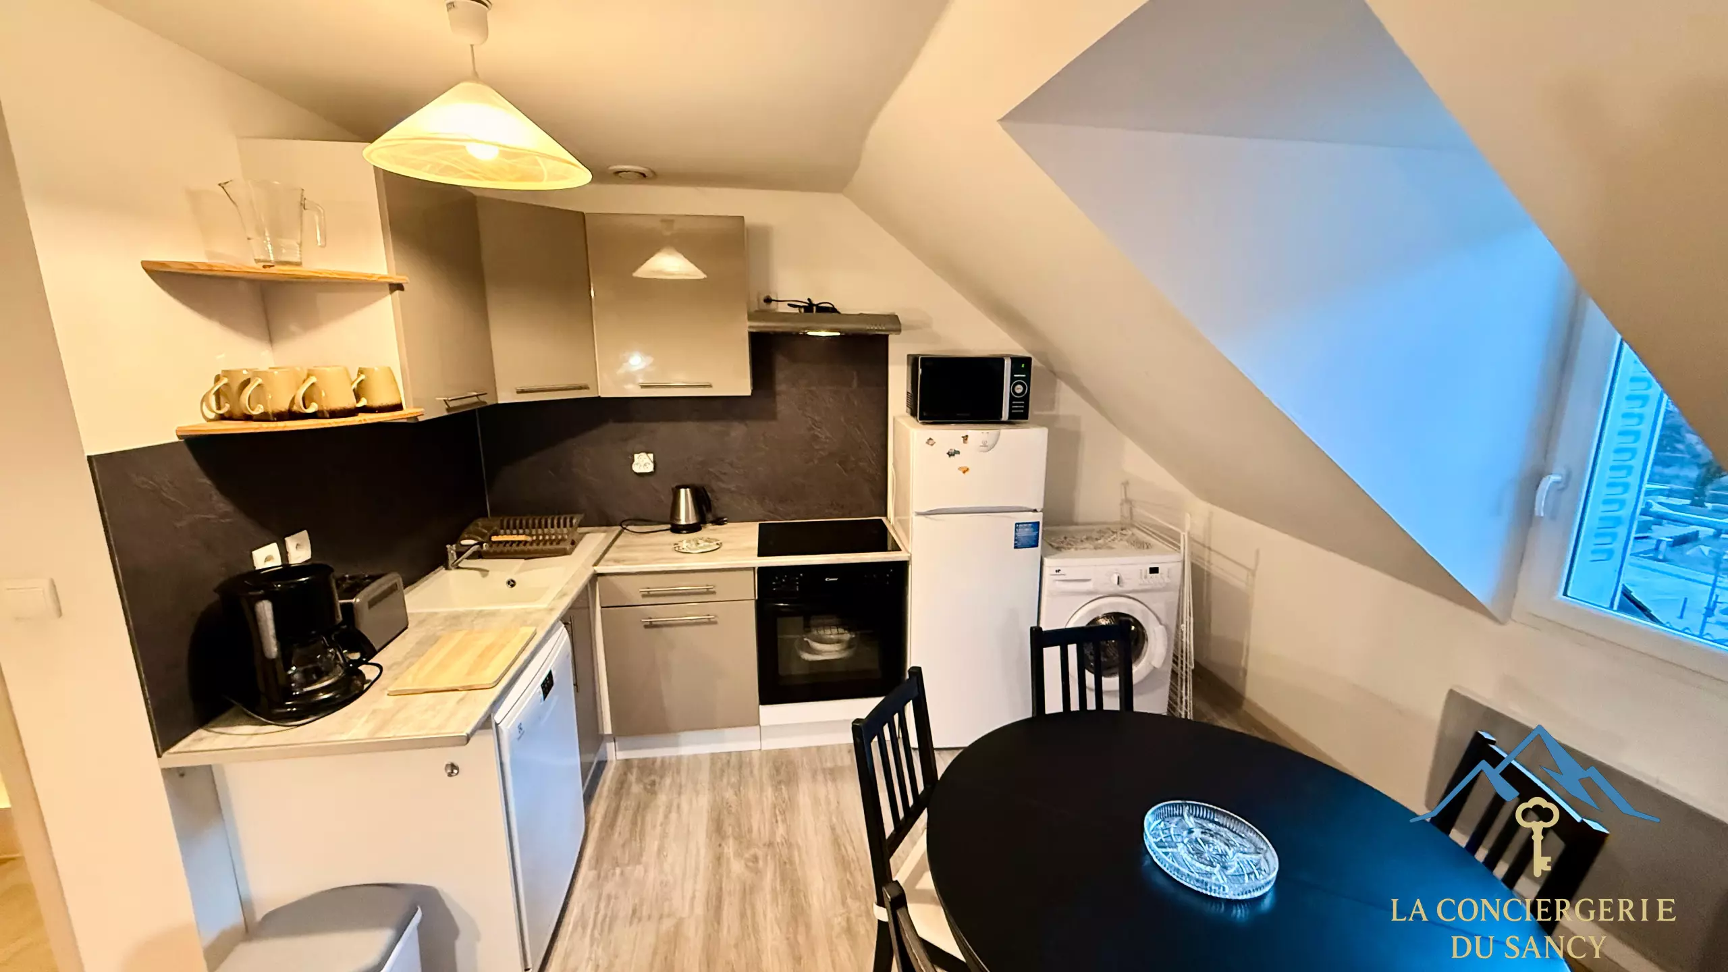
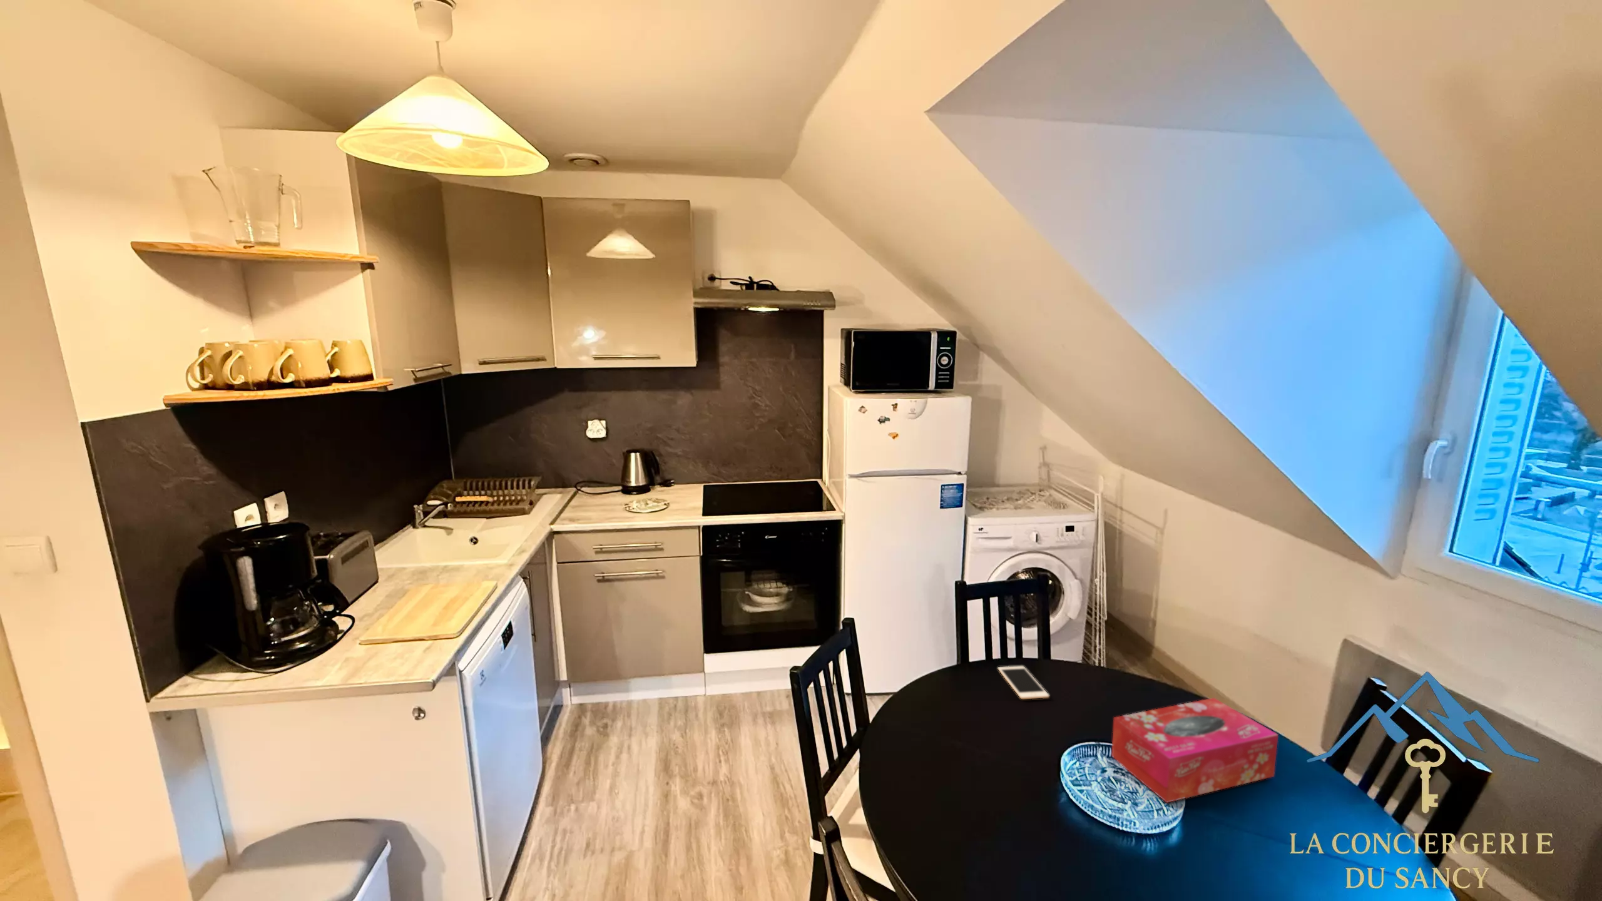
+ cell phone [998,666,1050,700]
+ tissue box [1111,697,1279,803]
